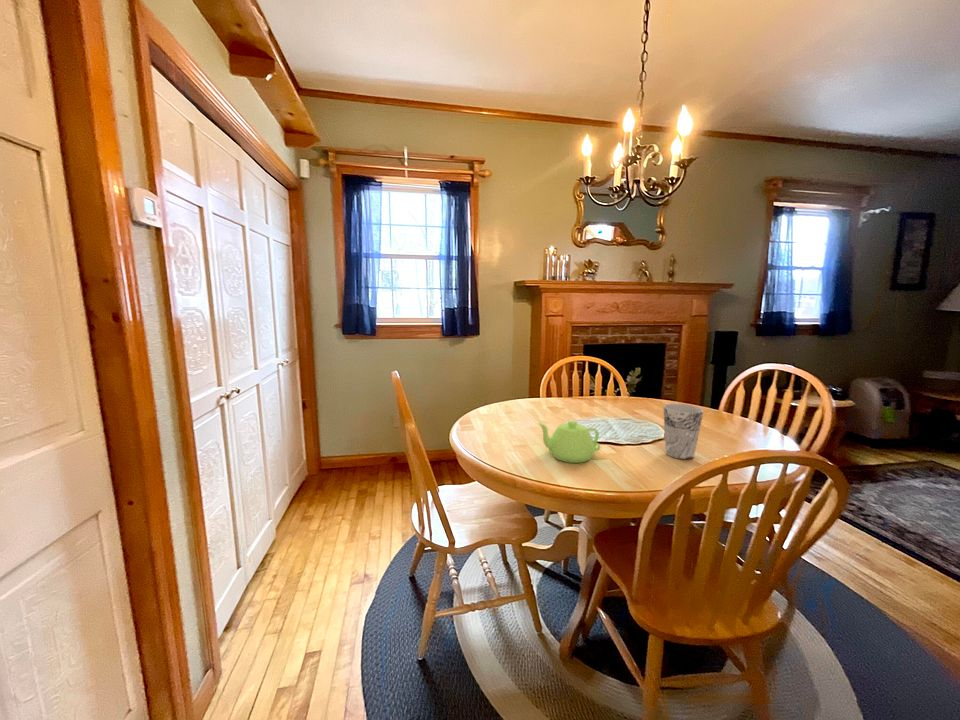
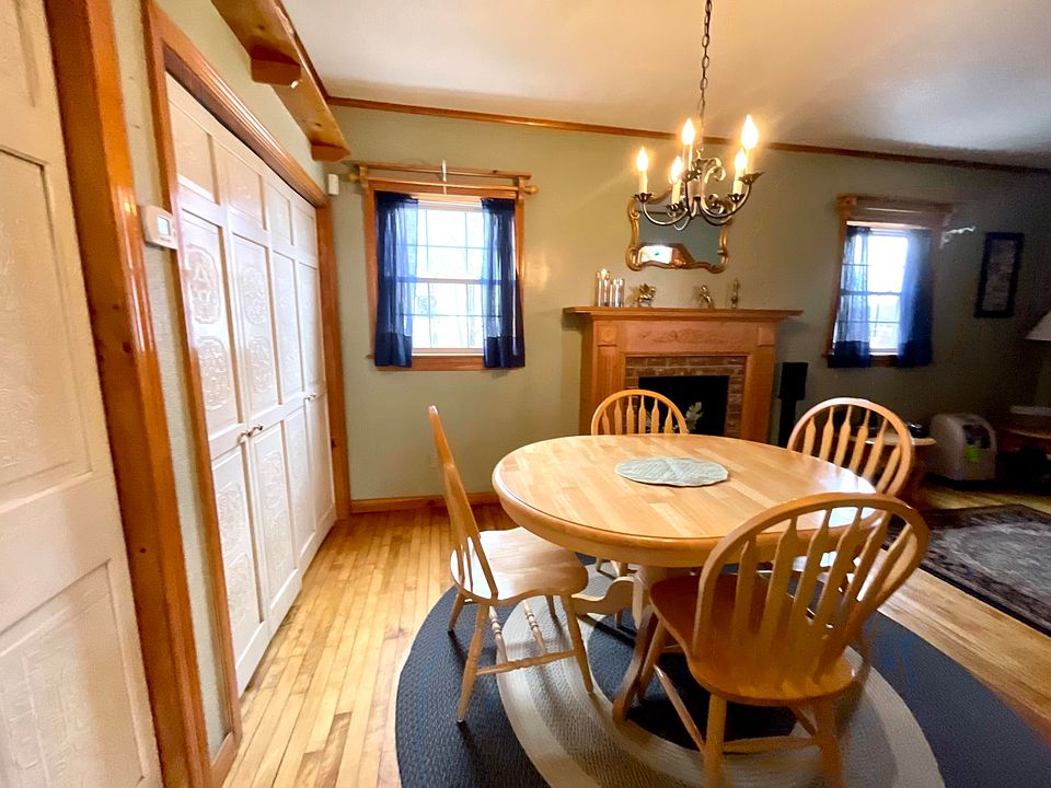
- teapot [537,420,601,464]
- cup [663,403,705,460]
